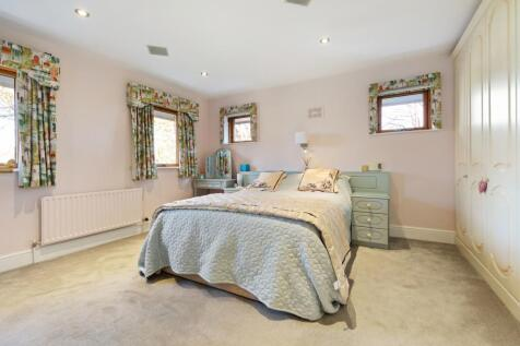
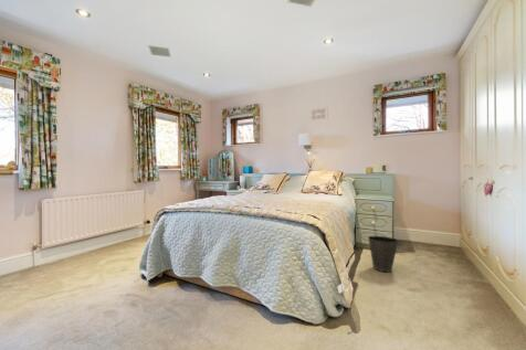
+ waste basket [367,235,399,273]
